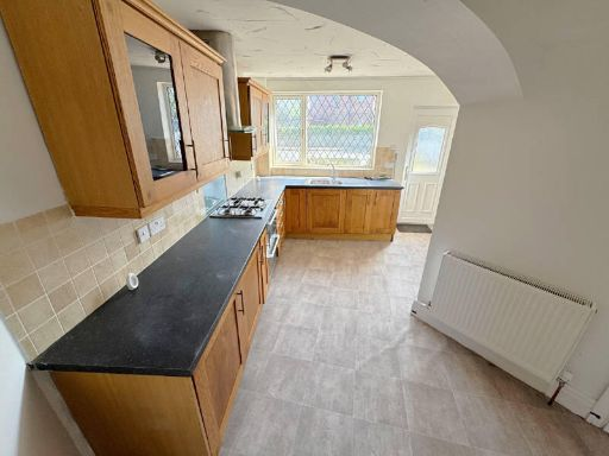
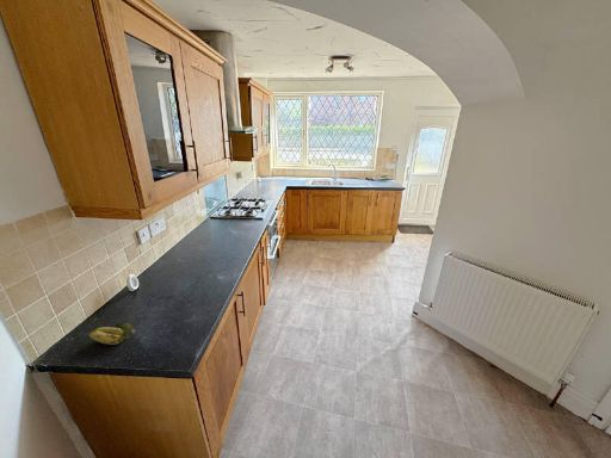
+ banana [88,322,136,346]
